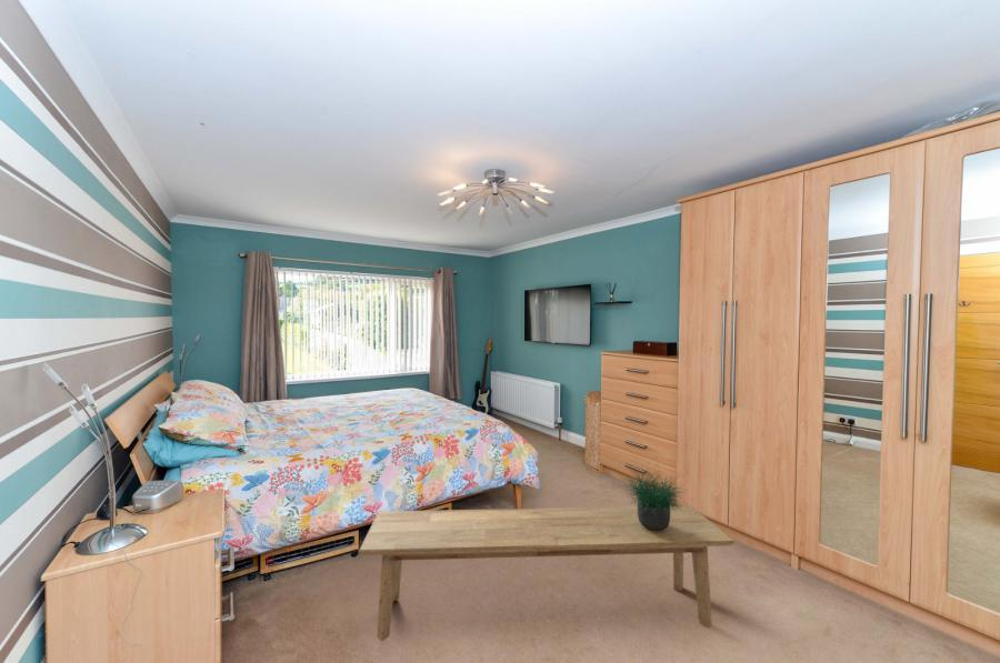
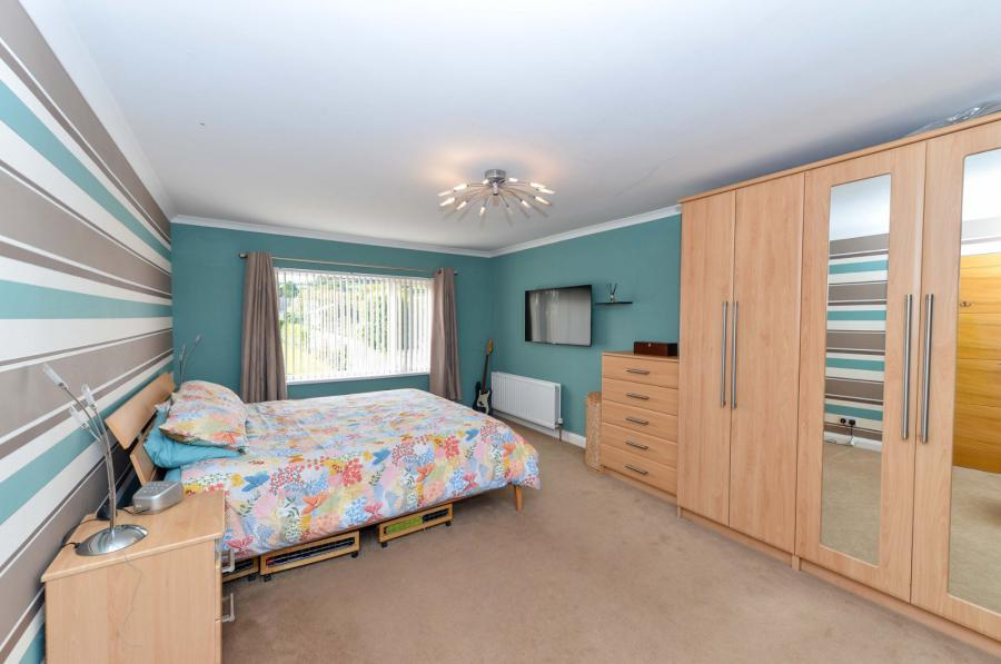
- bench [358,504,736,642]
- potted plant [619,455,688,531]
